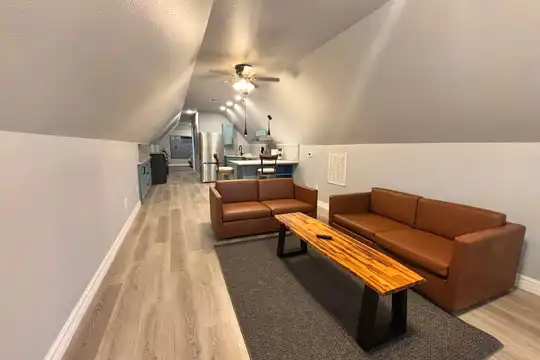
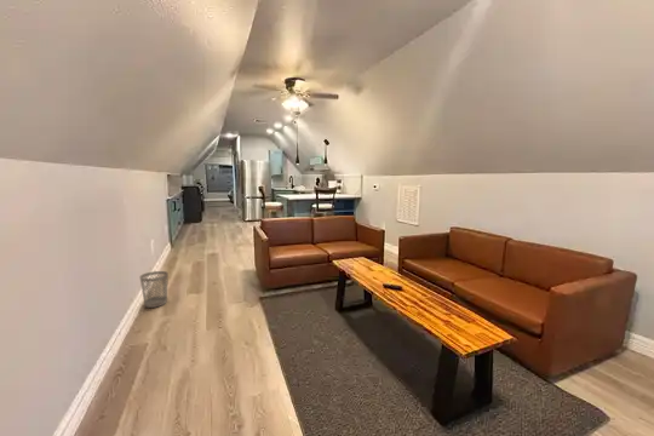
+ wastebasket [139,270,170,309]
